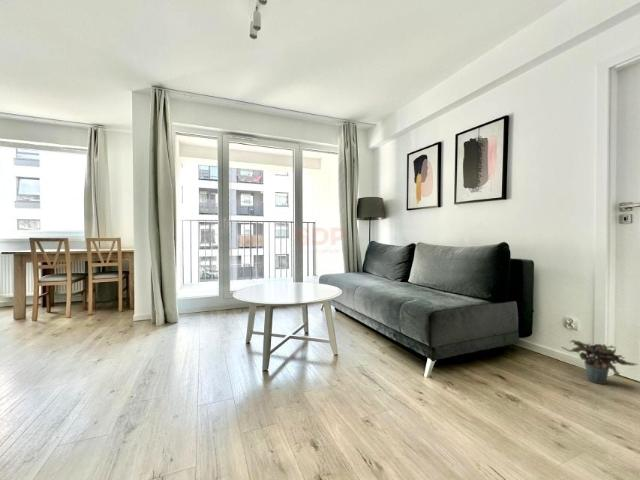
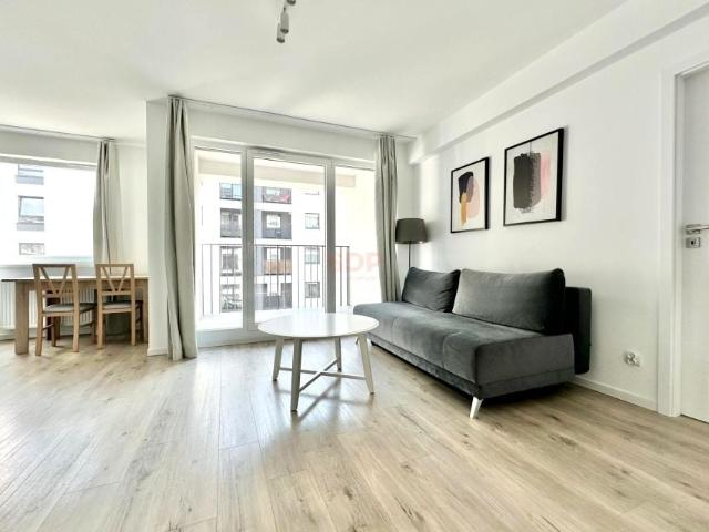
- potted plant [561,339,639,385]
